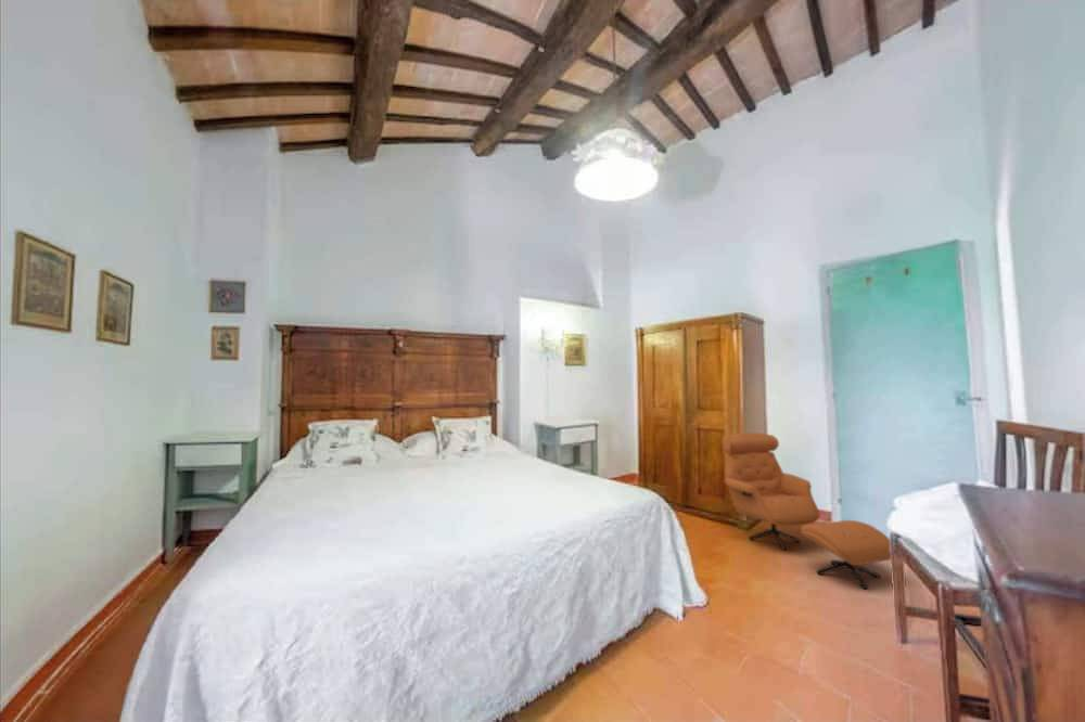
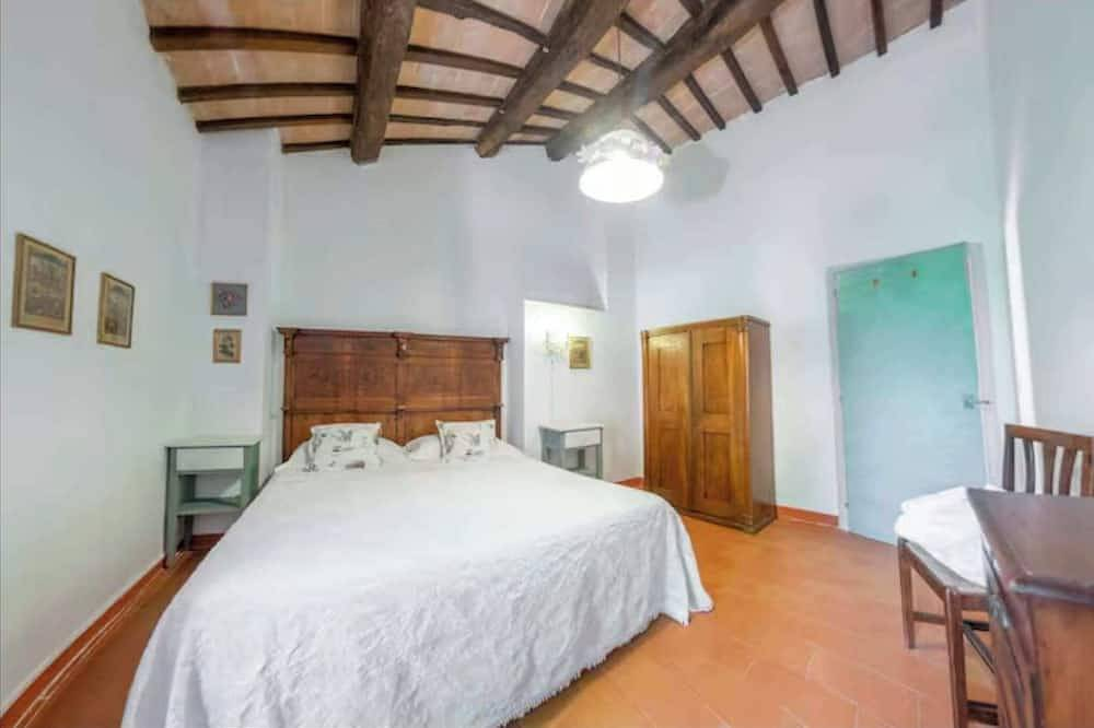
- armchair [722,431,892,590]
